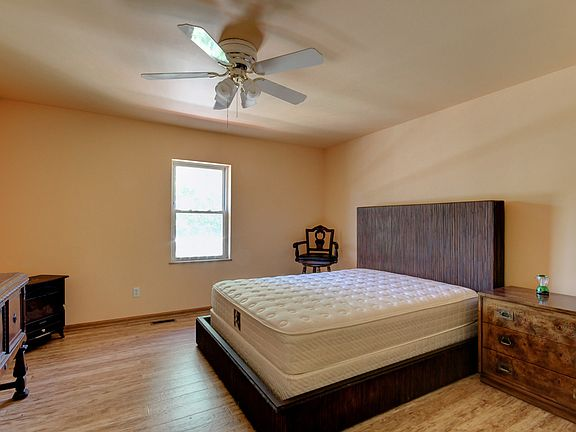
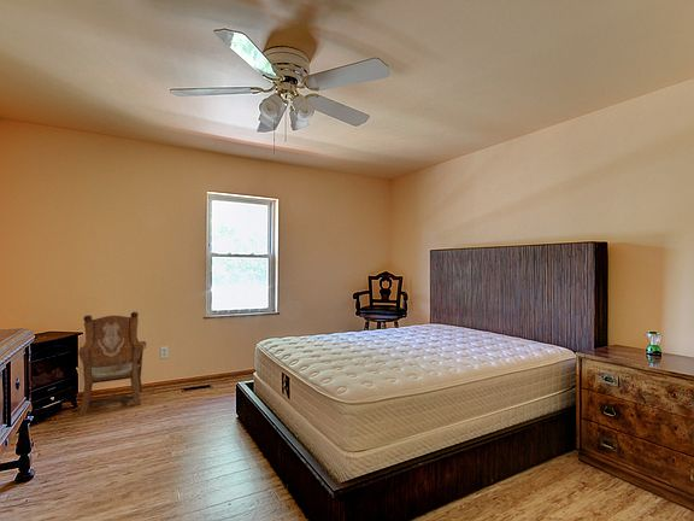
+ armchair [77,311,147,416]
